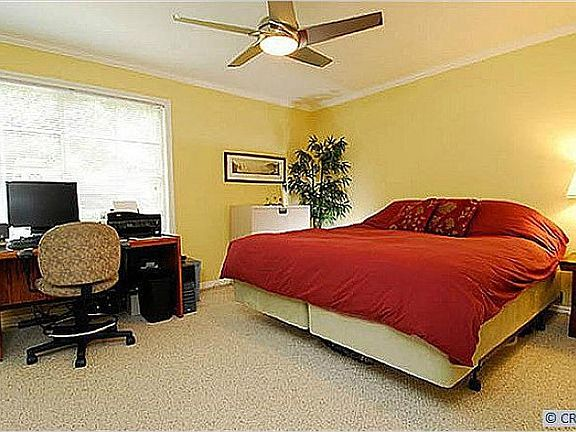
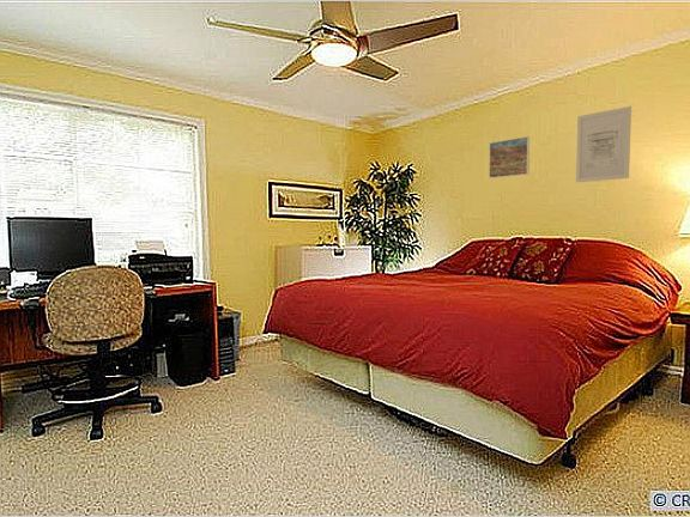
+ wall art [575,105,632,183]
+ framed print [488,135,531,180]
